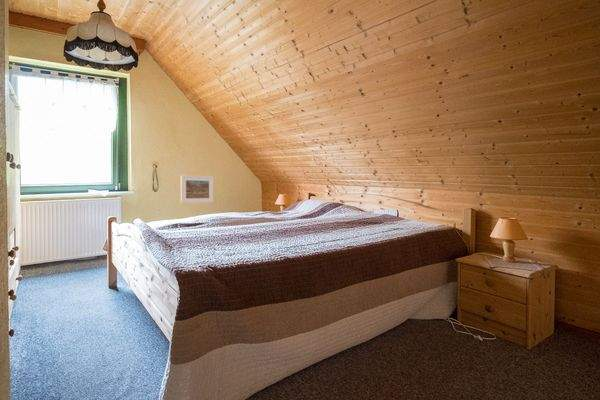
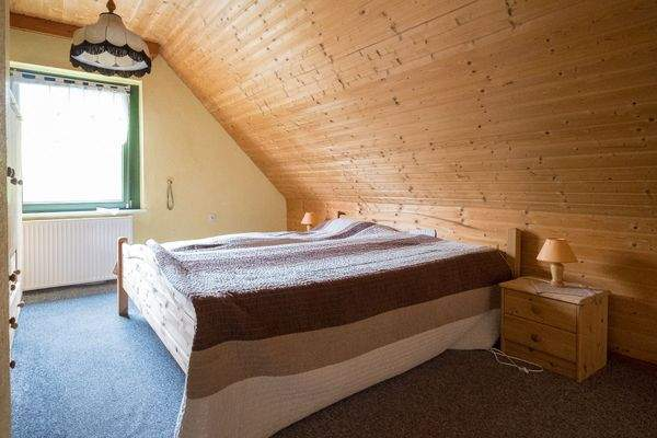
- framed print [180,174,215,204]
